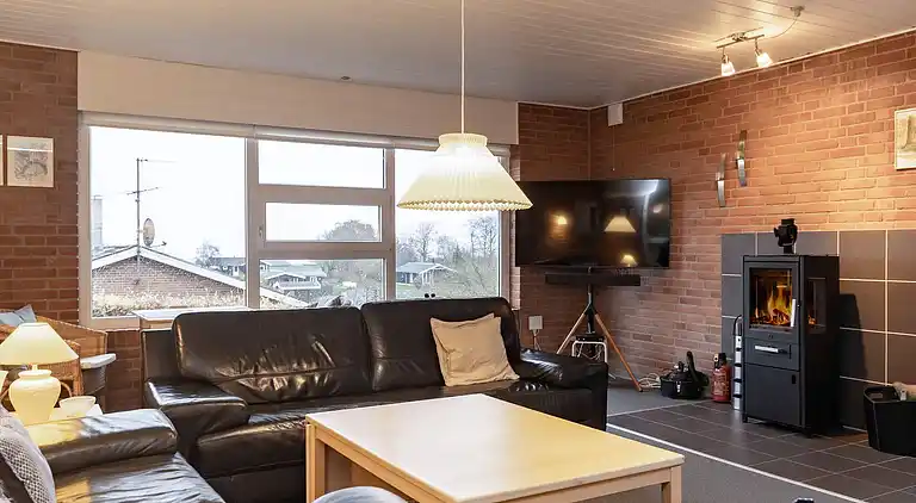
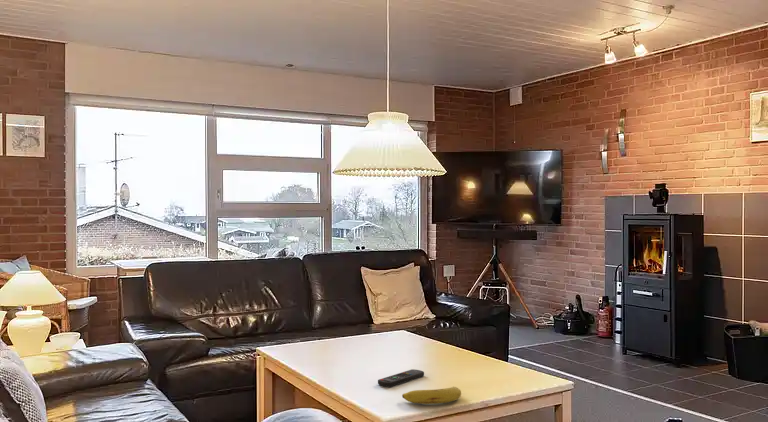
+ remote control [377,368,425,388]
+ fruit [401,385,462,405]
